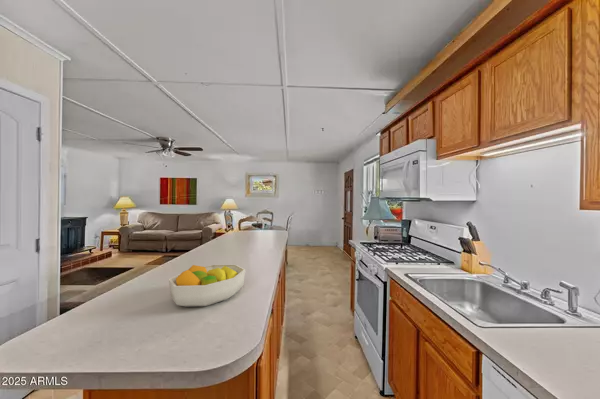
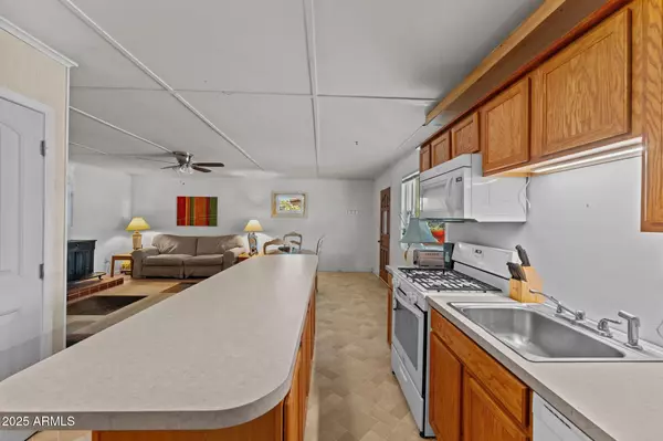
- fruit bowl [168,264,246,308]
